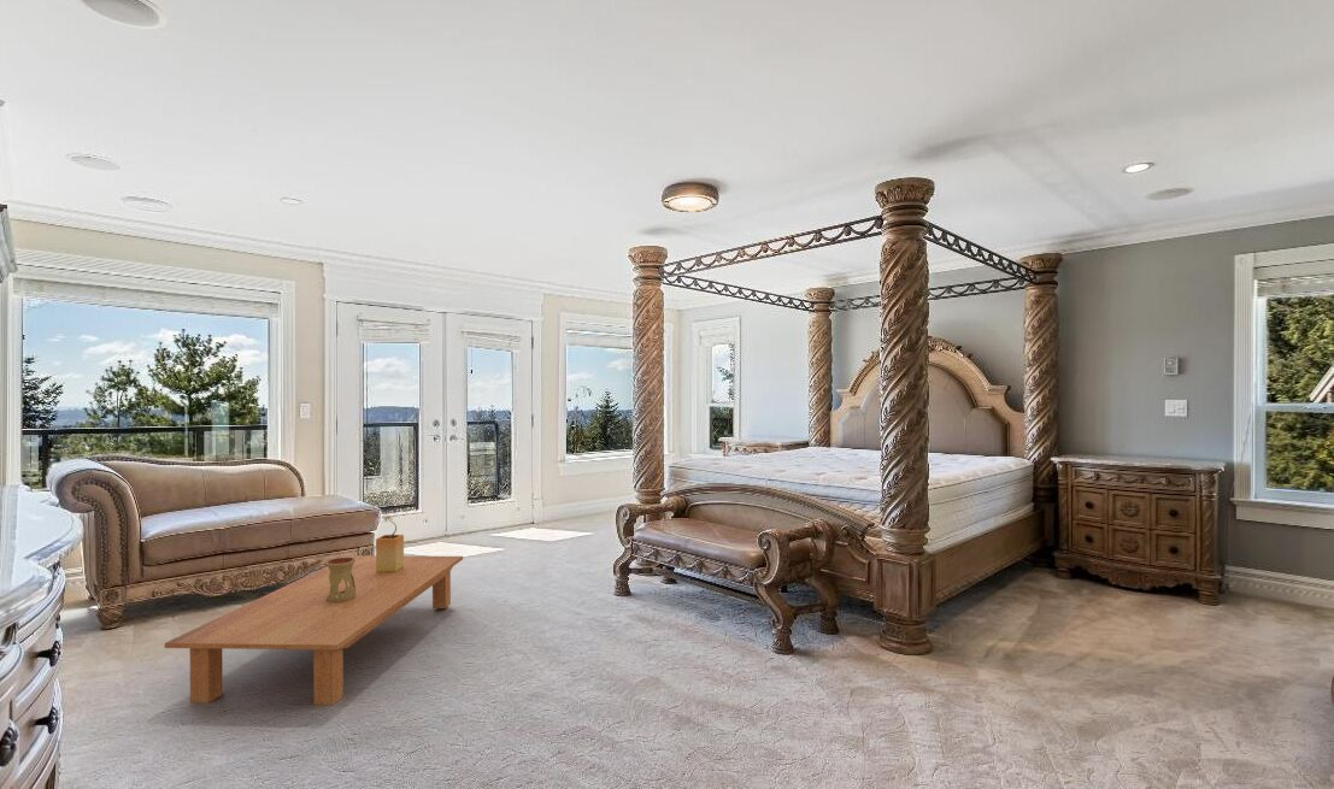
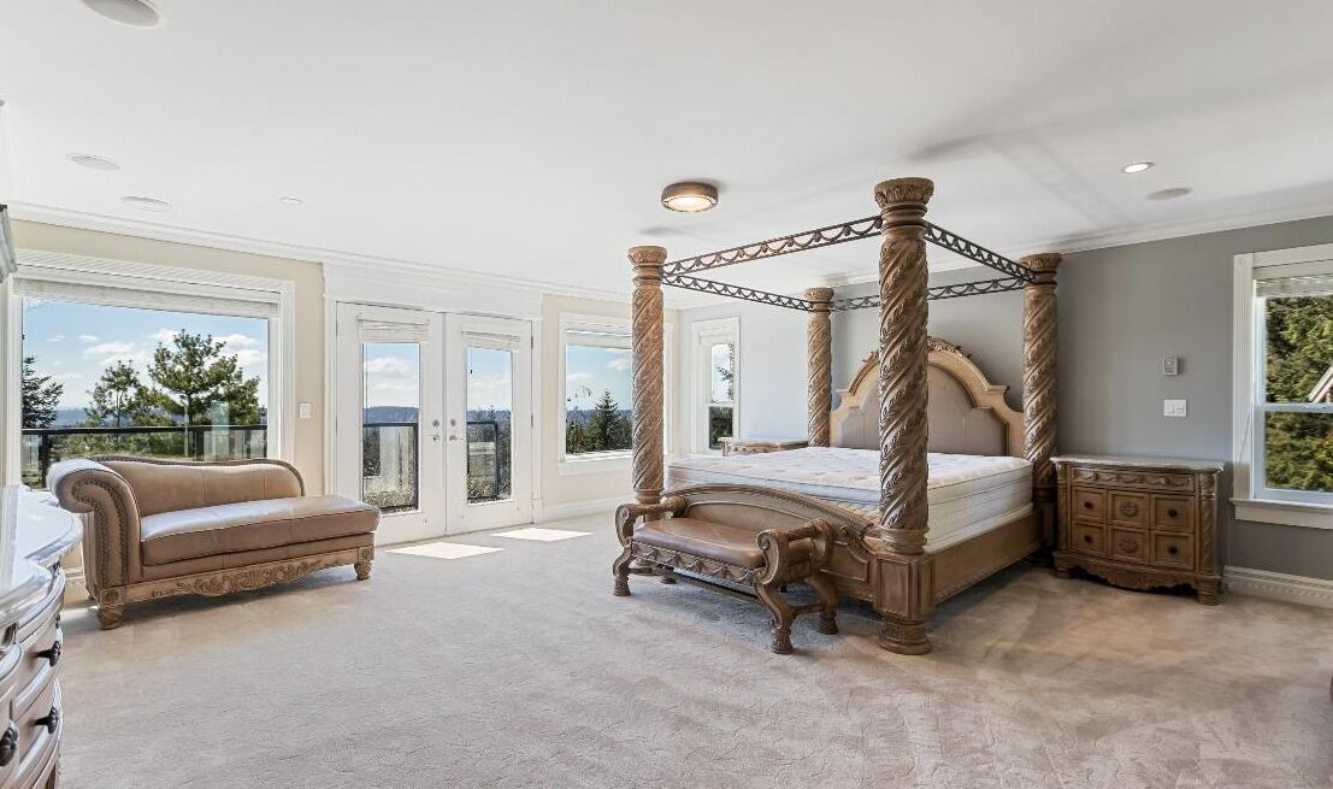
- oil burner [325,557,355,602]
- coffee table [164,554,464,706]
- potted plant [375,514,405,572]
